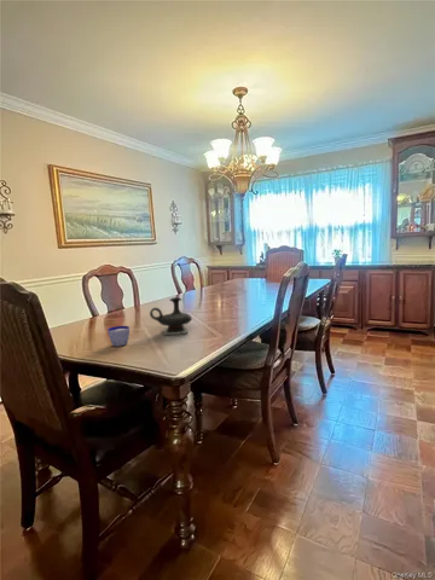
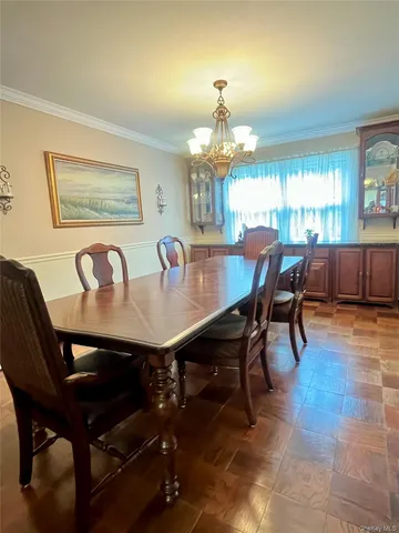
- teapot [149,296,193,336]
- cup [106,325,130,348]
